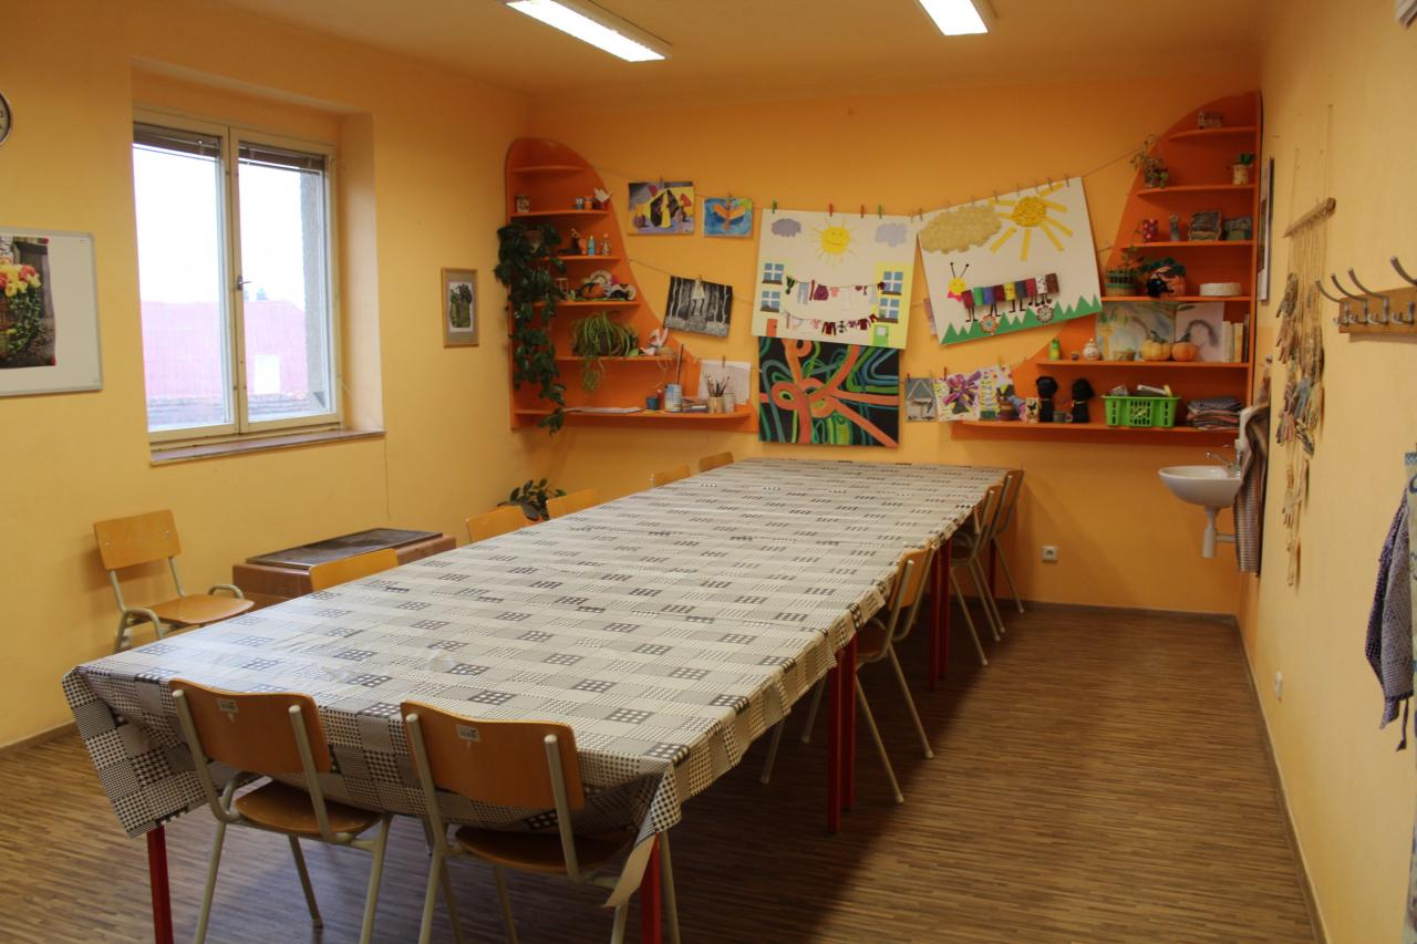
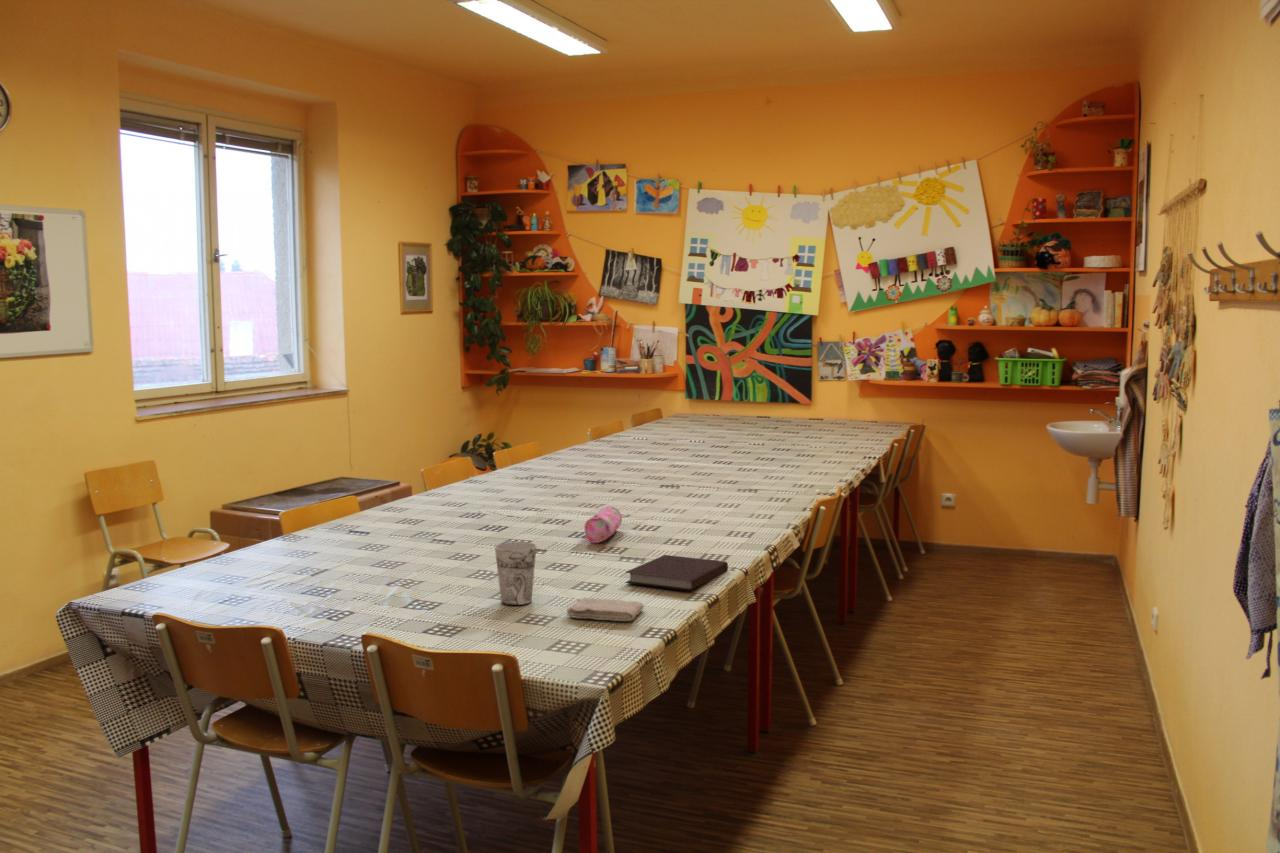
+ pencil case [583,505,623,544]
+ cup [494,541,537,606]
+ notebook [624,554,729,591]
+ washcloth [566,597,645,622]
